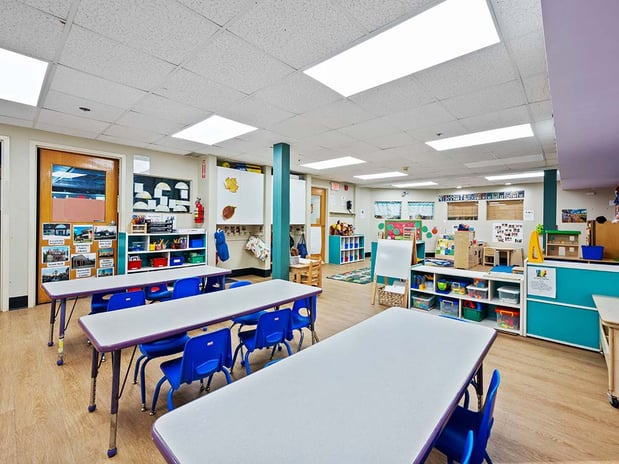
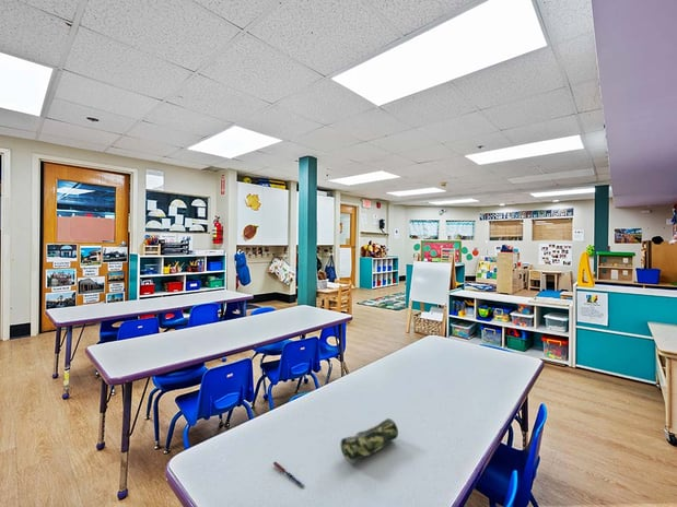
+ pencil case [339,417,399,462]
+ pen [272,461,305,488]
